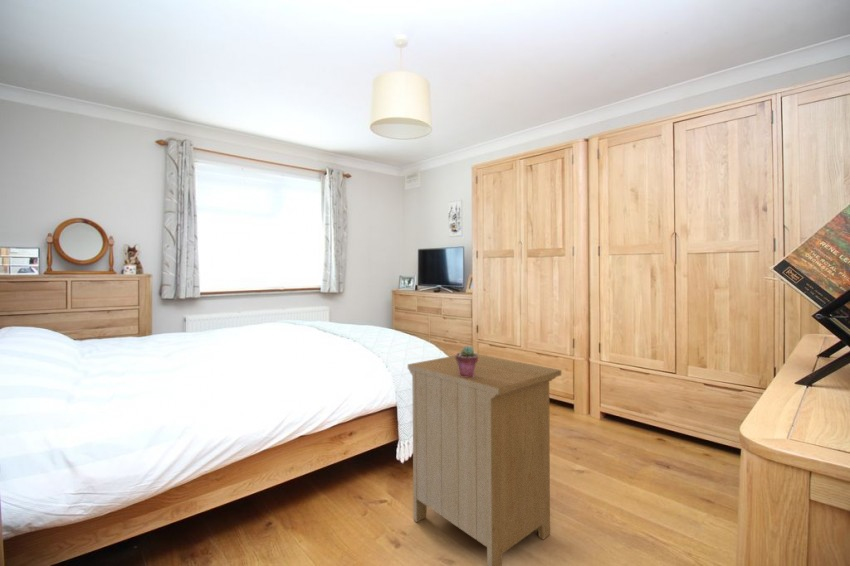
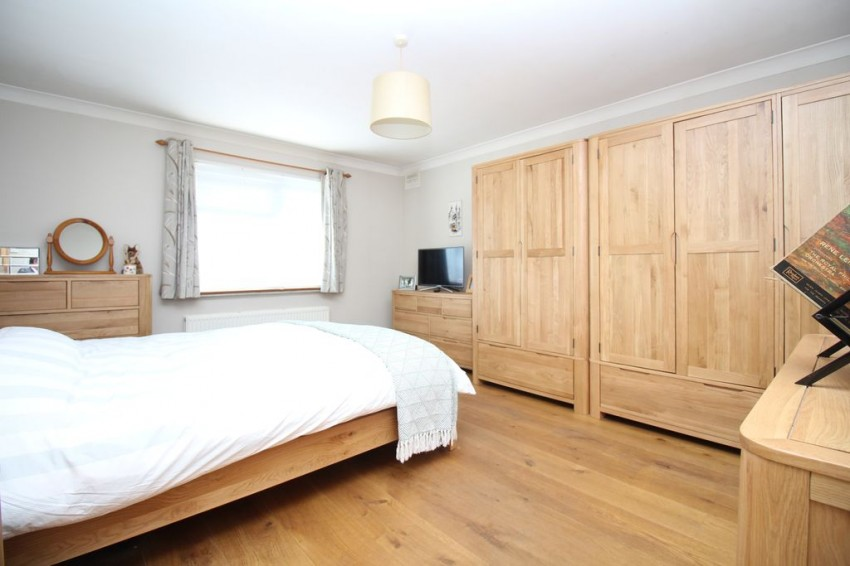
- nightstand [407,353,562,566]
- potted succulent [455,345,478,378]
